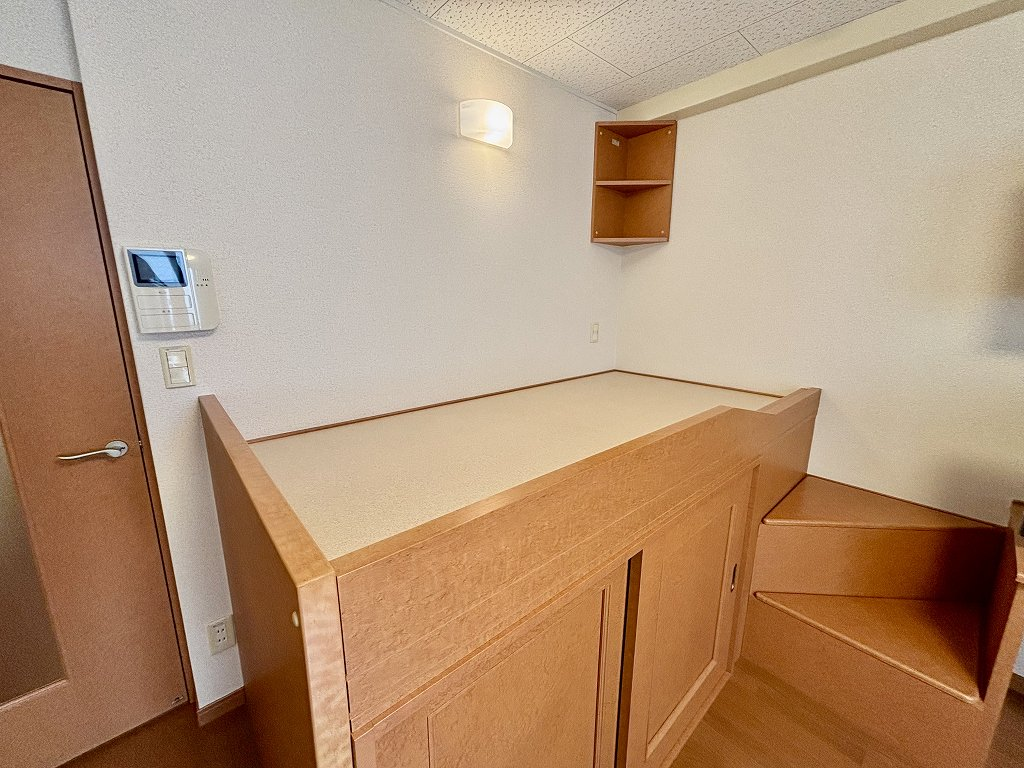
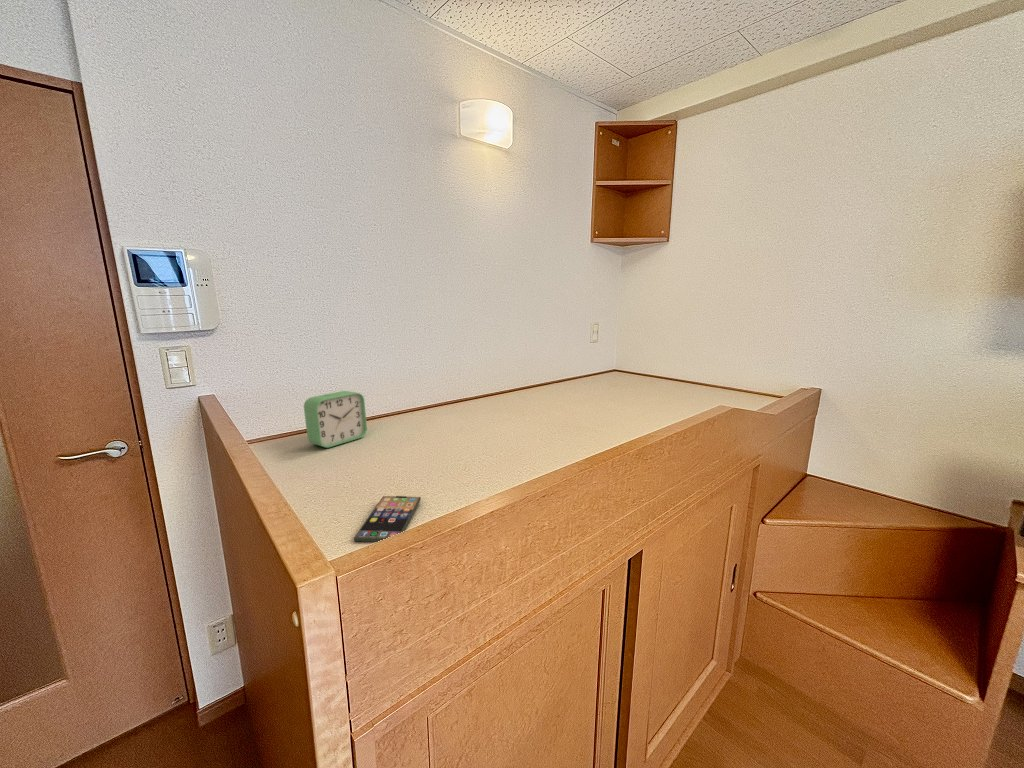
+ smartphone [353,495,422,543]
+ alarm clock [303,390,368,449]
